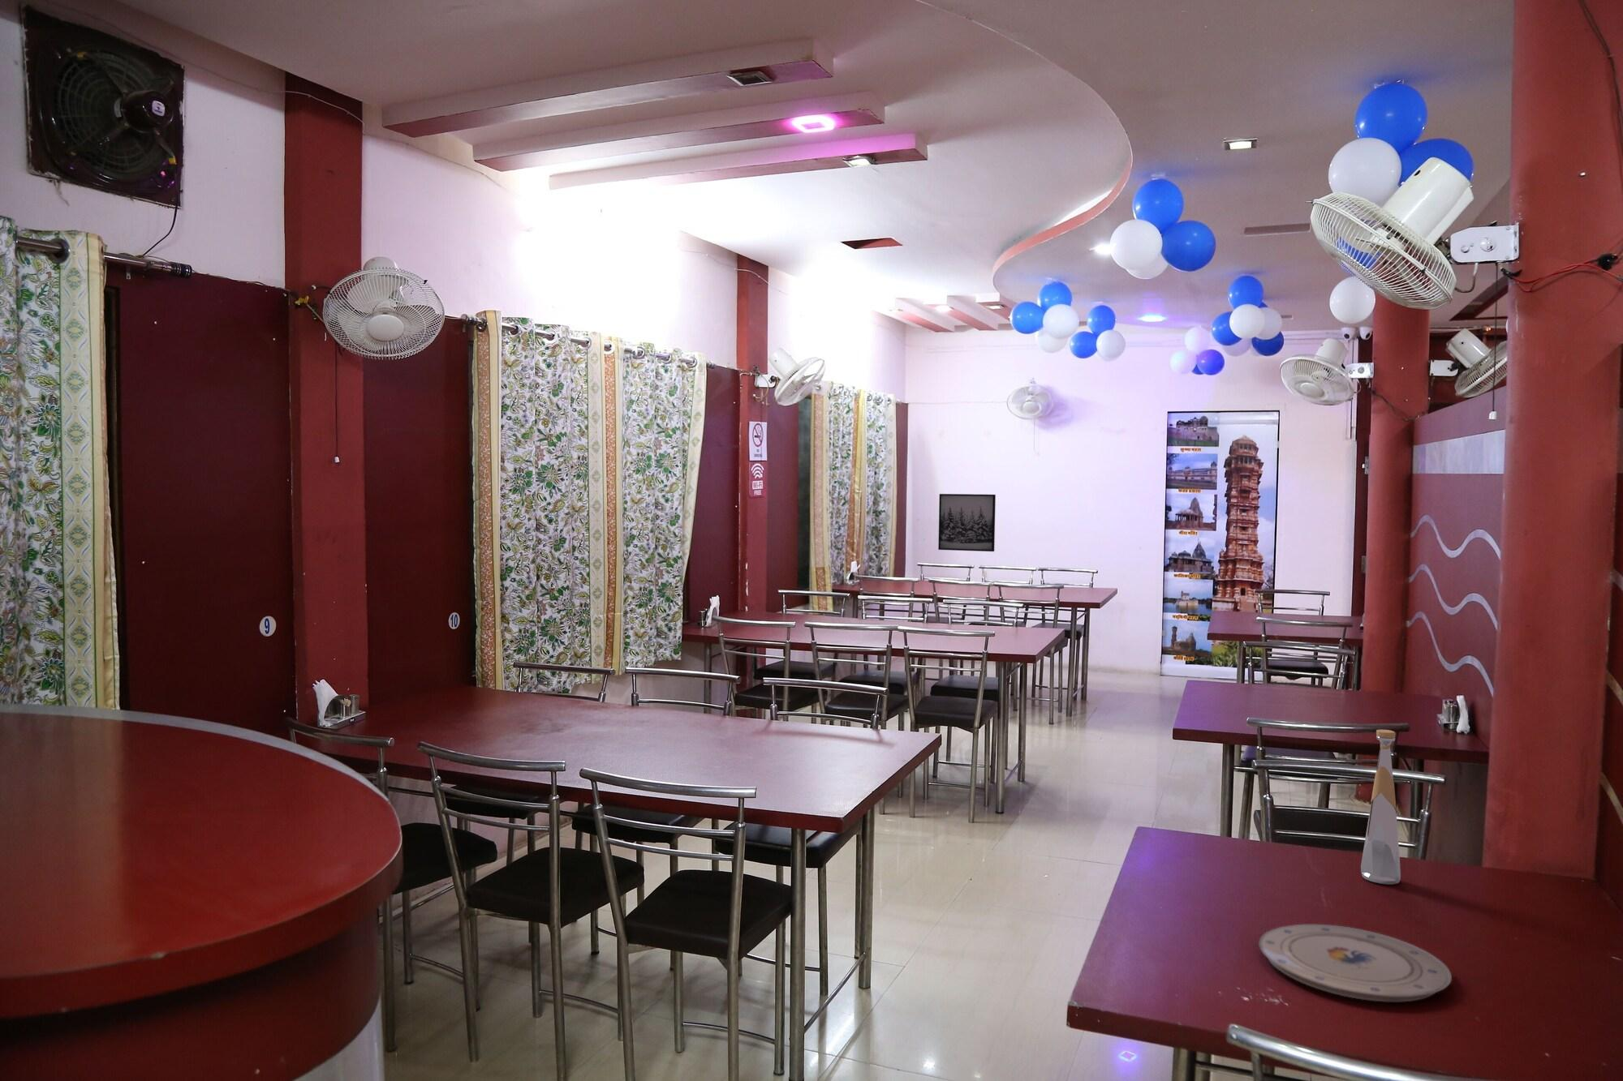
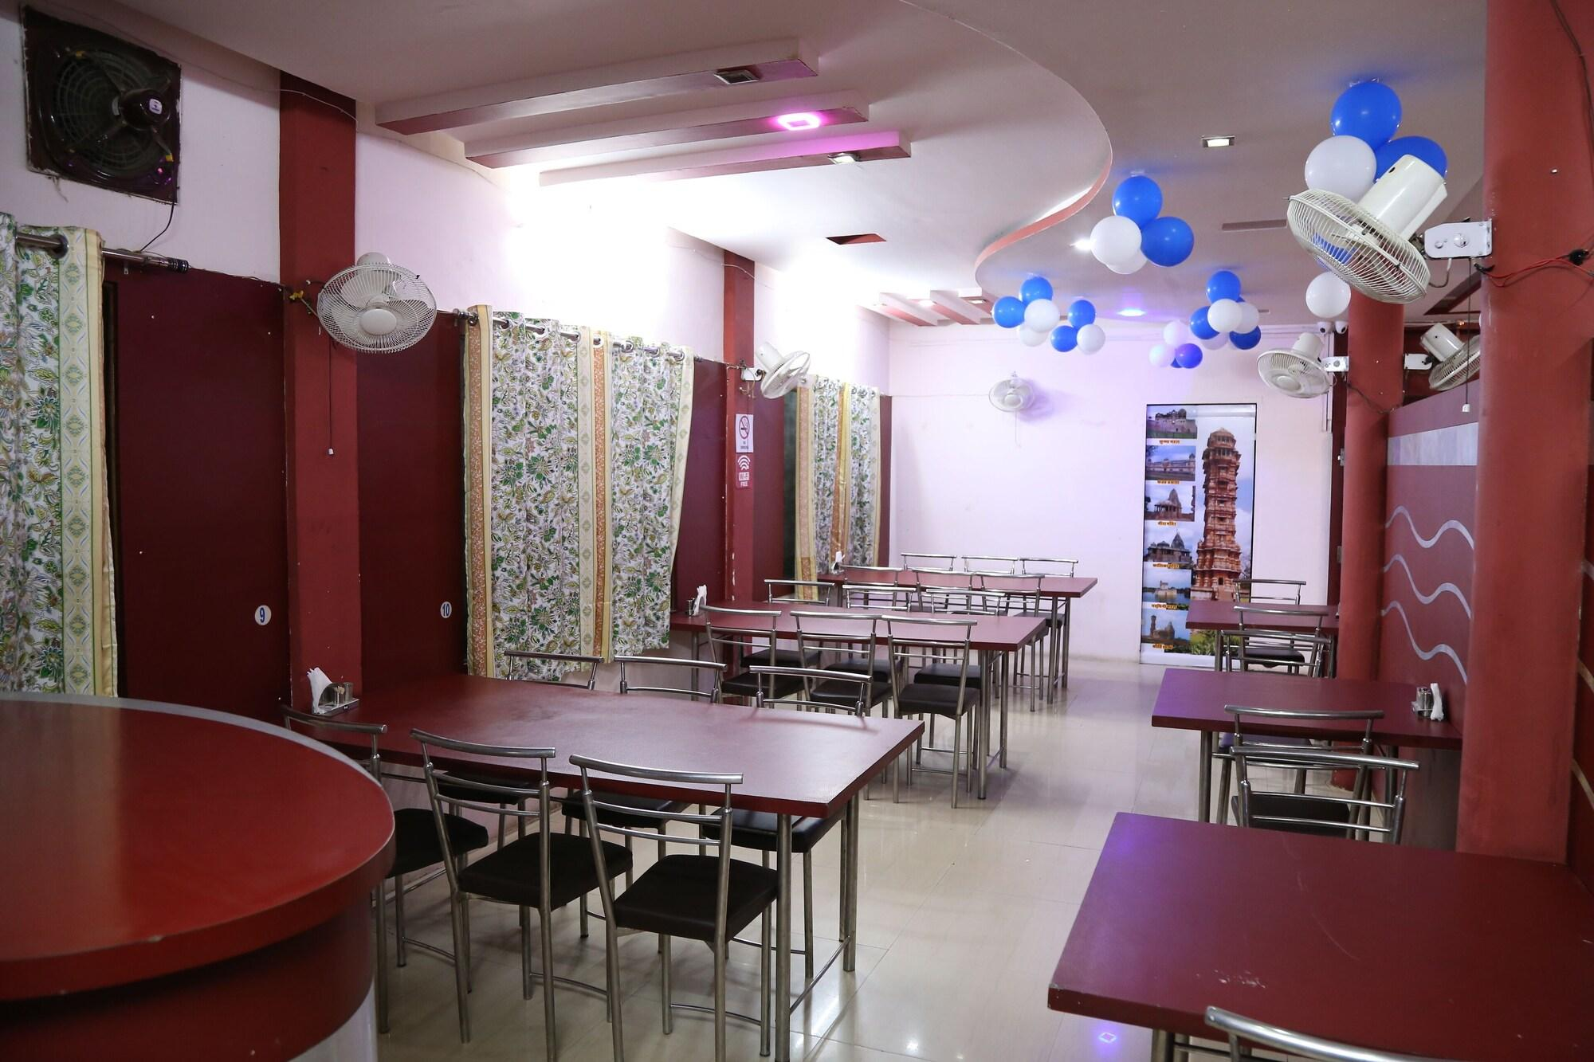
- bottle [1360,729,1401,886]
- wall art [938,493,997,553]
- plate [1257,924,1453,1003]
